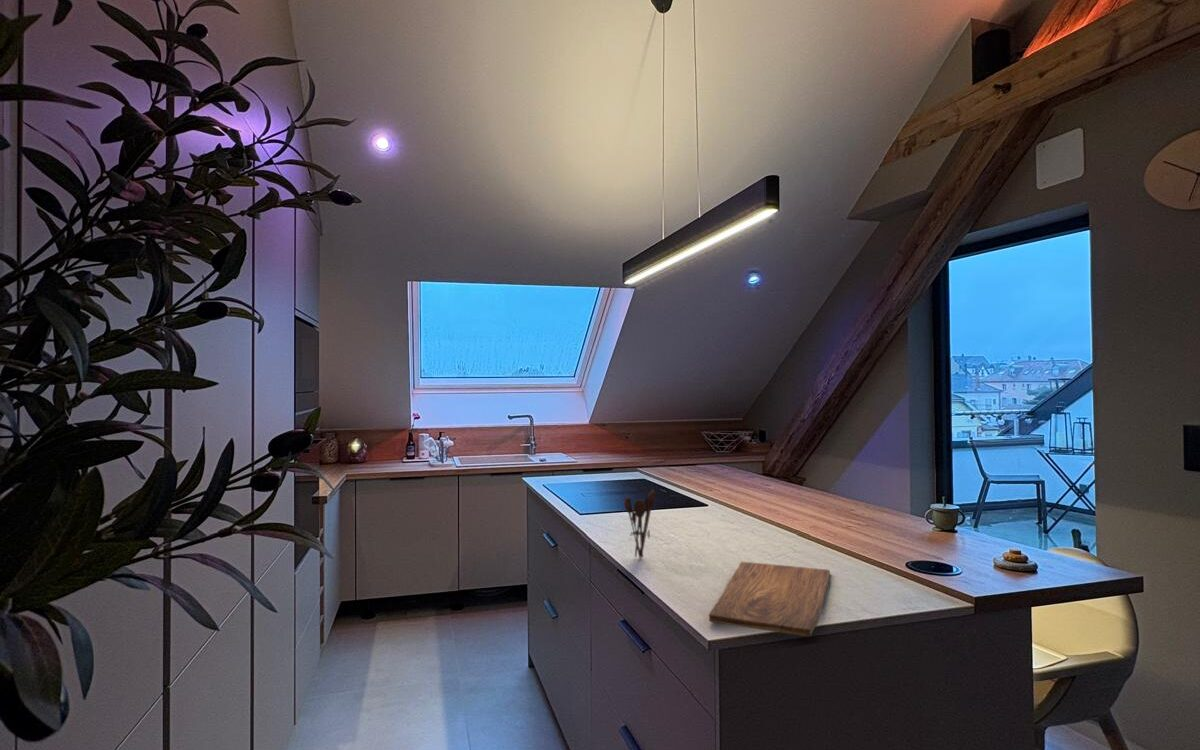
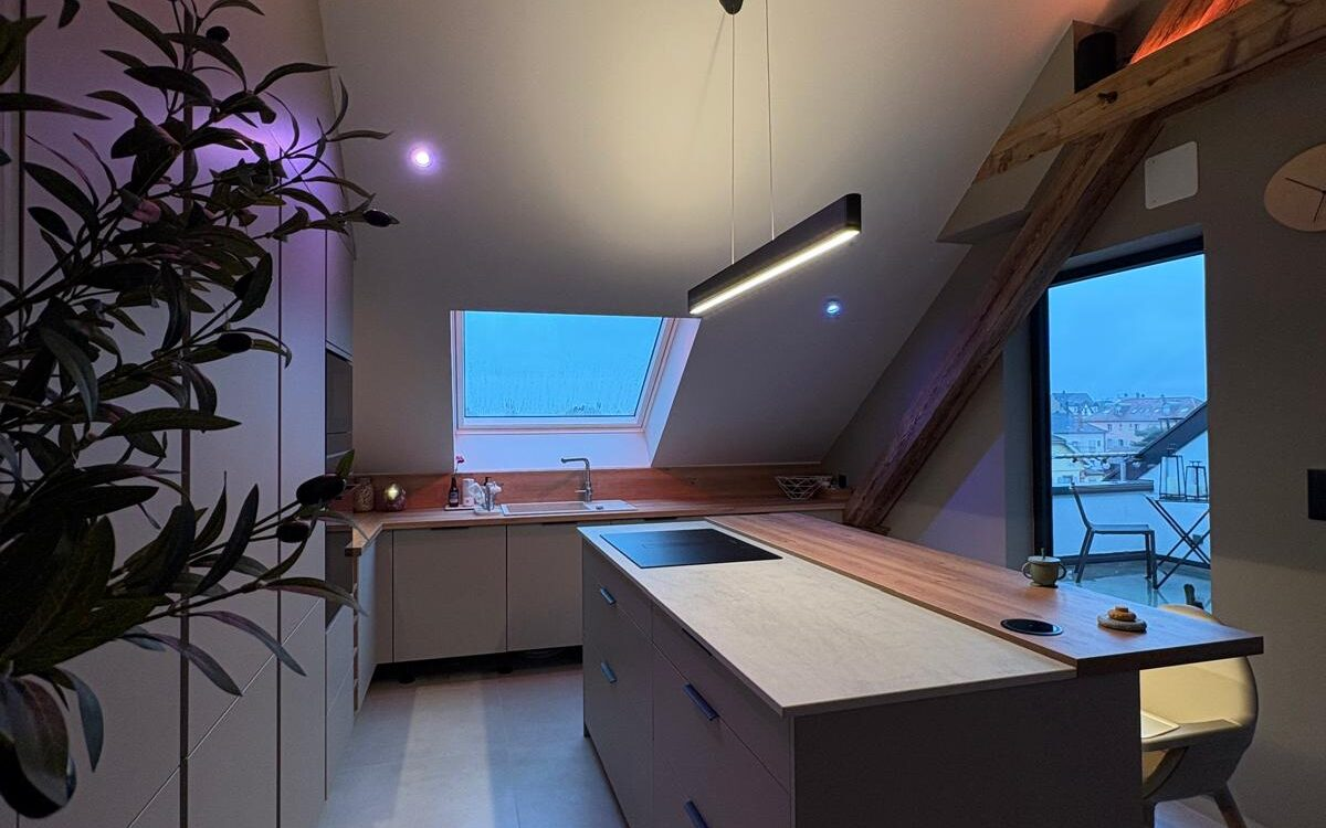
- cutting board [708,561,831,638]
- utensil holder [623,489,656,560]
